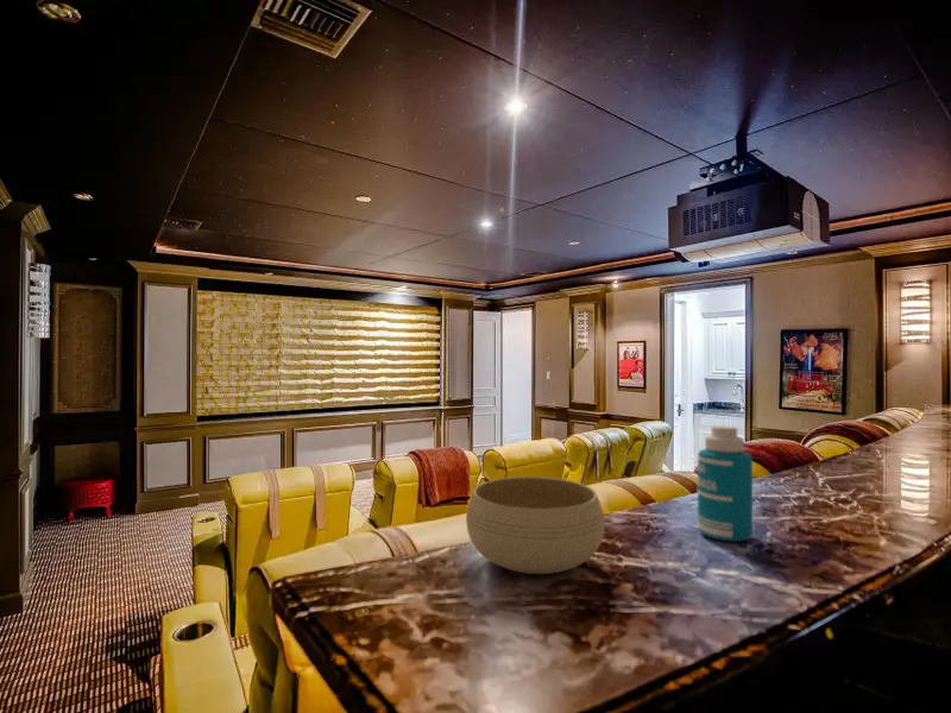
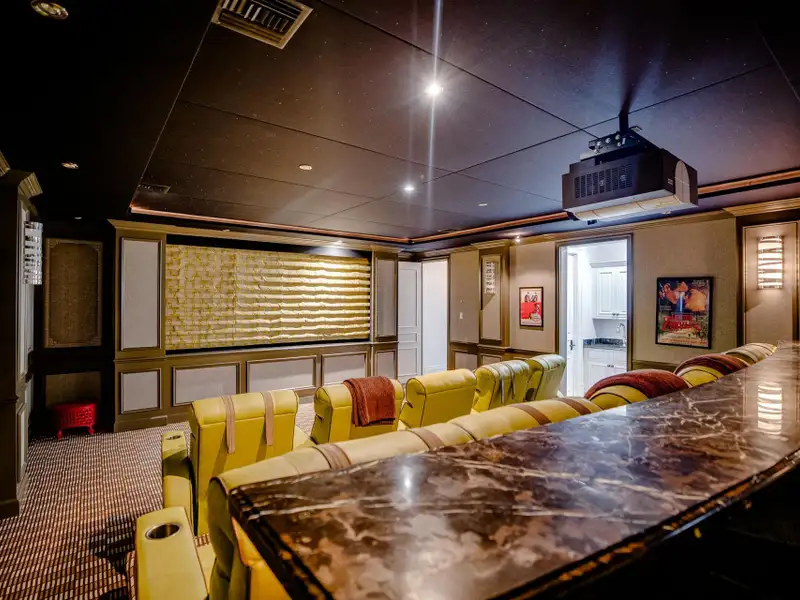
- bottle [697,424,754,543]
- bowl [465,475,606,575]
